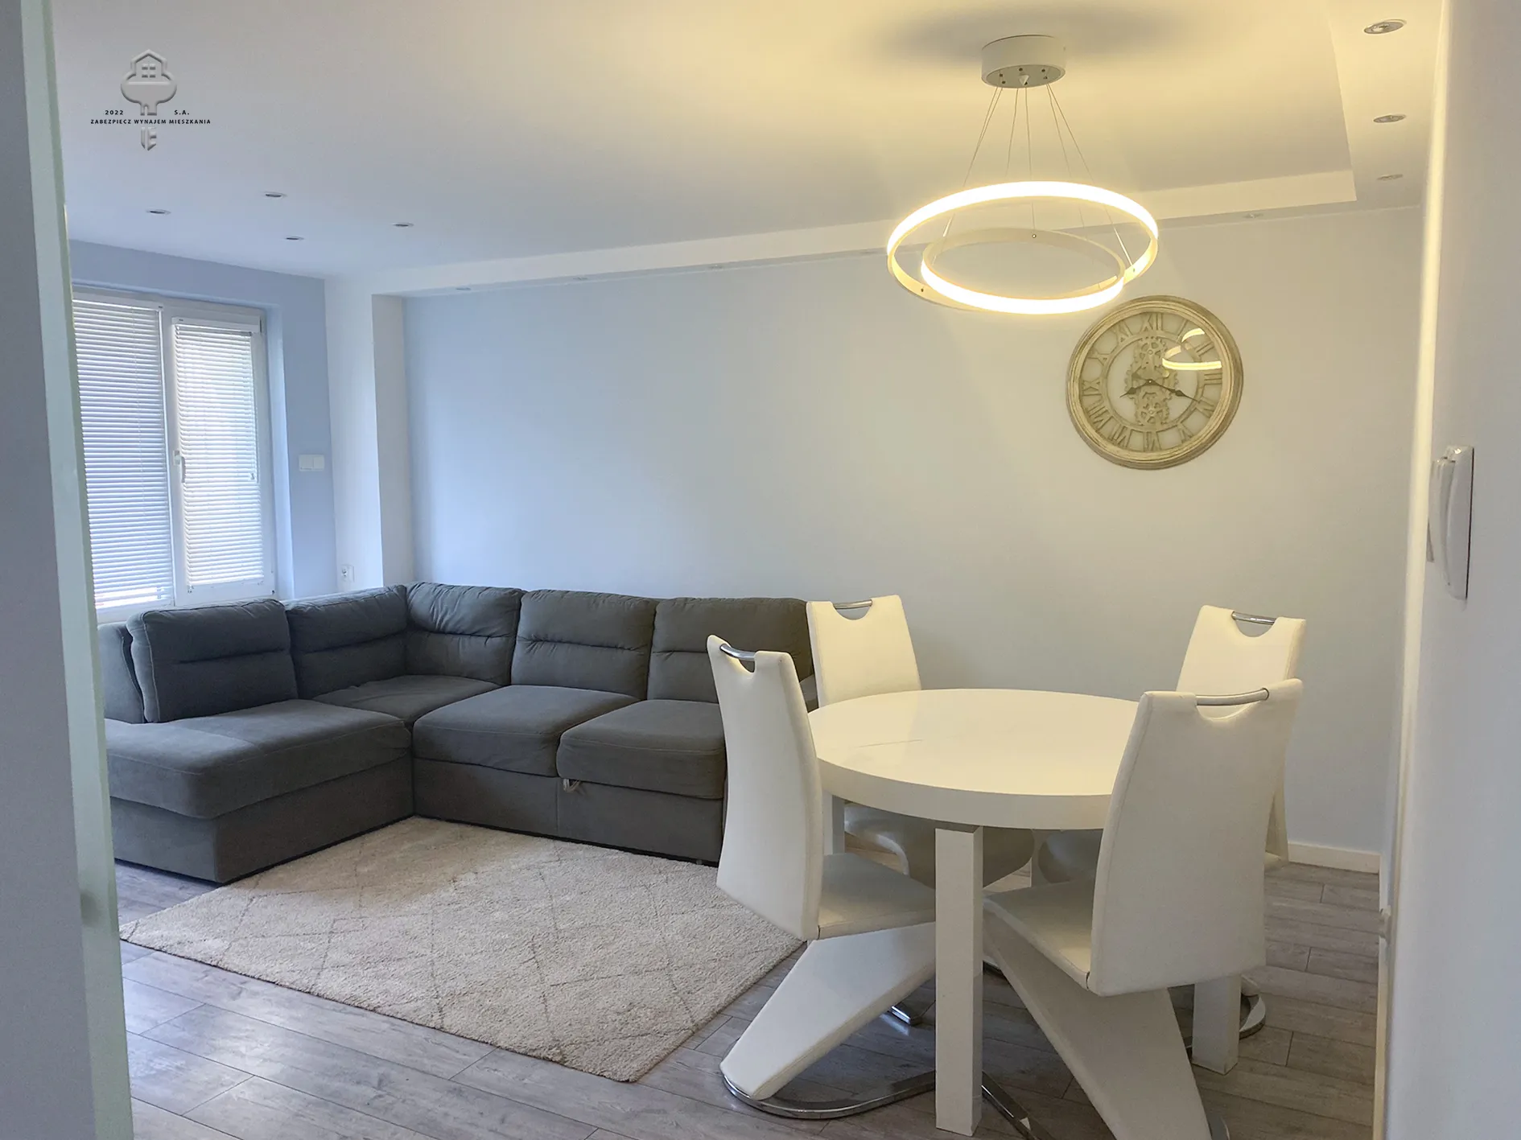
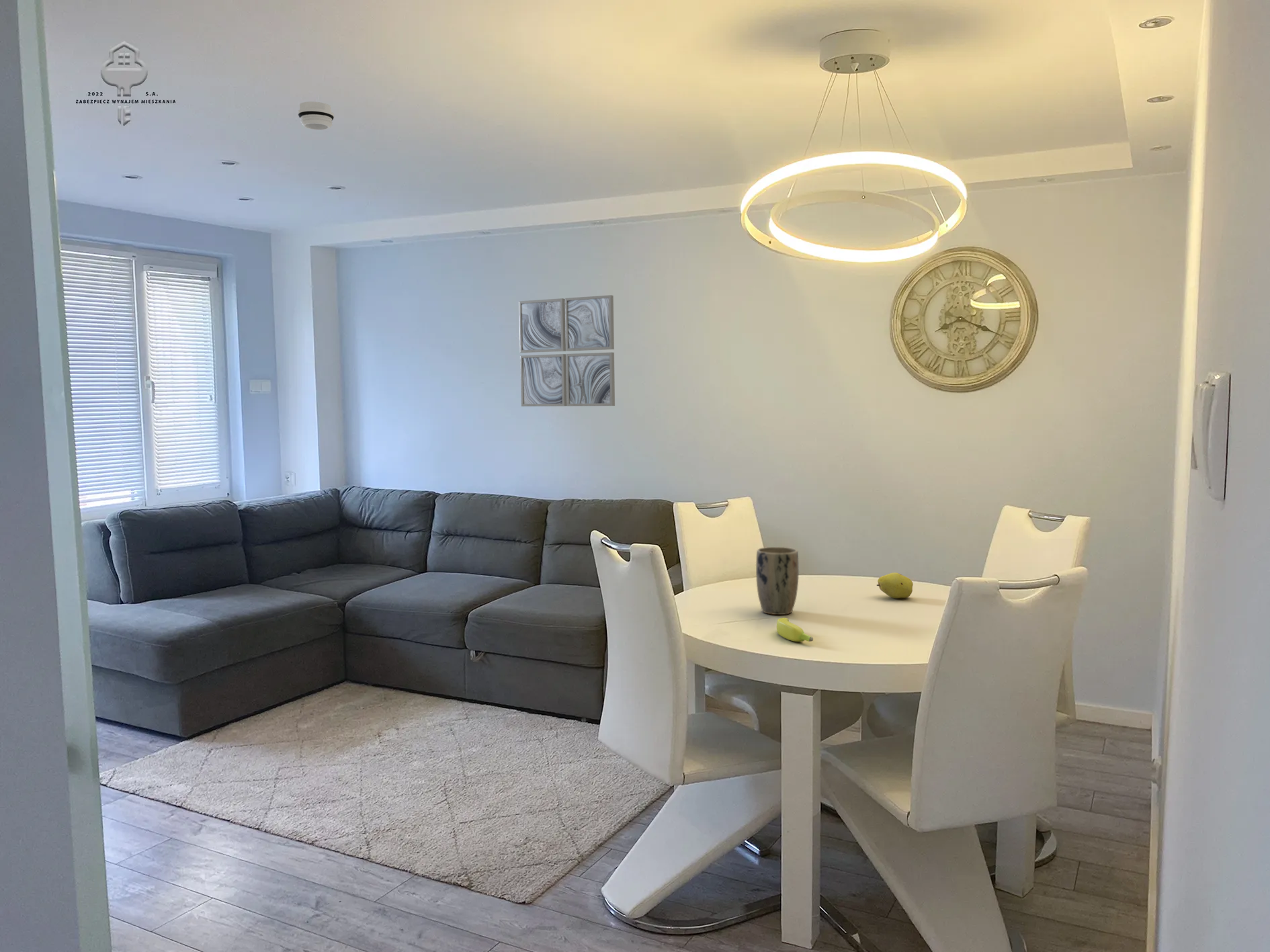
+ fruit [876,572,914,599]
+ wall art [518,294,616,407]
+ plant pot [755,546,800,615]
+ banana [776,617,814,642]
+ smoke detector [297,101,335,130]
